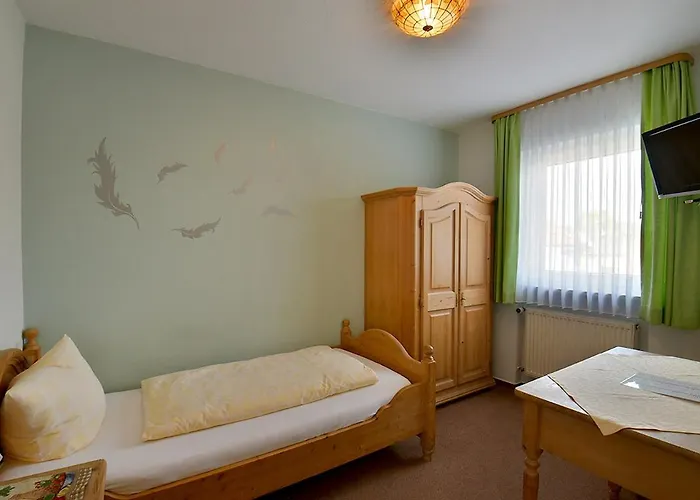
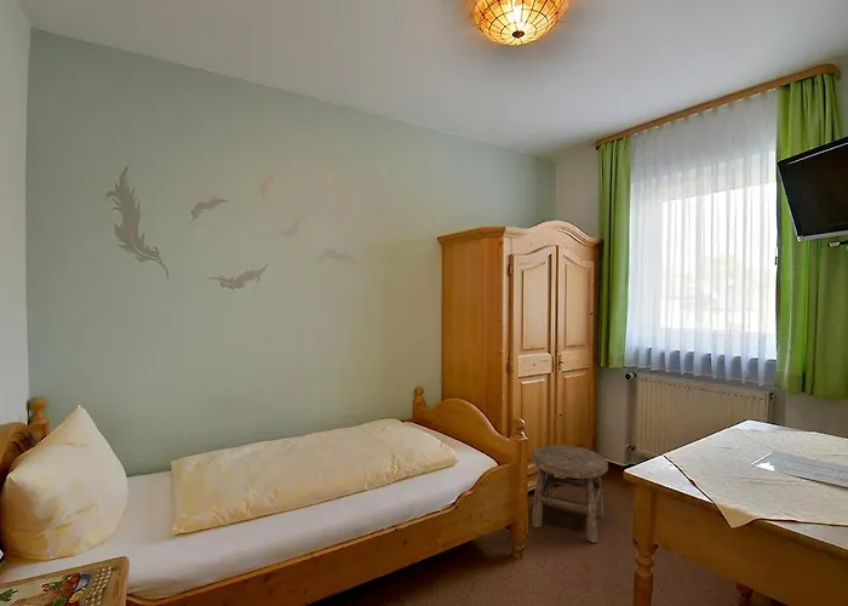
+ stool [531,444,609,544]
